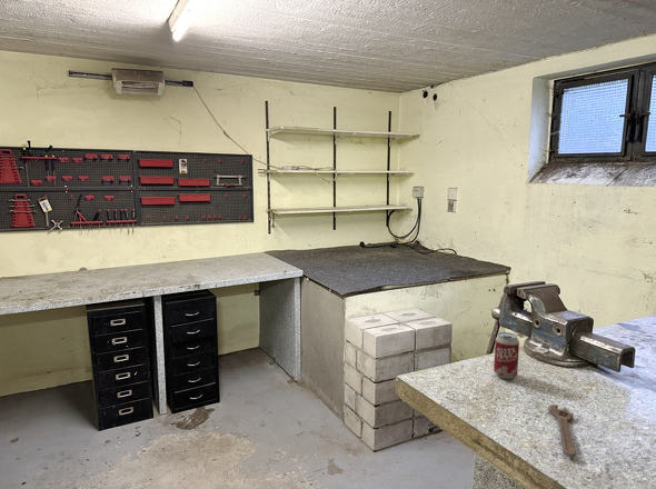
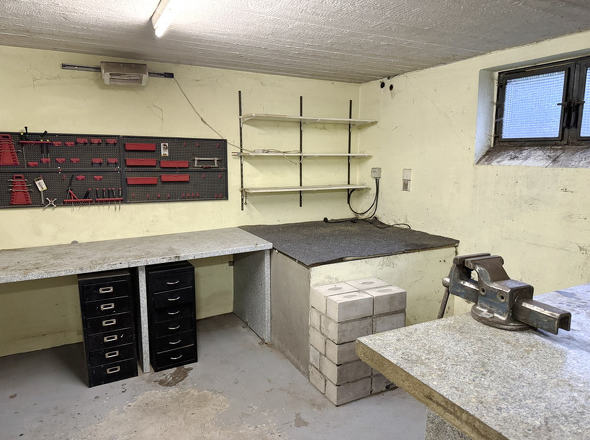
- adjustable wrench [547,403,577,458]
- beverage can [493,331,520,380]
